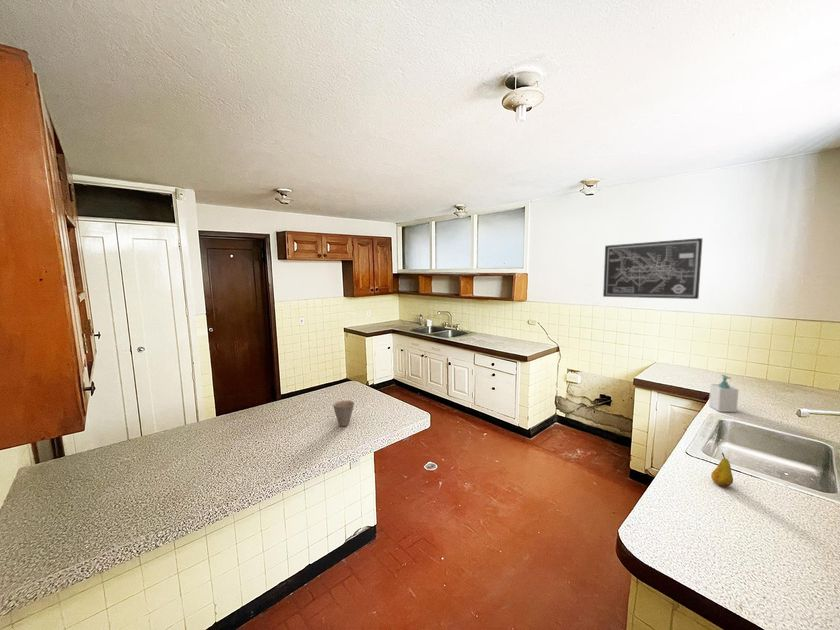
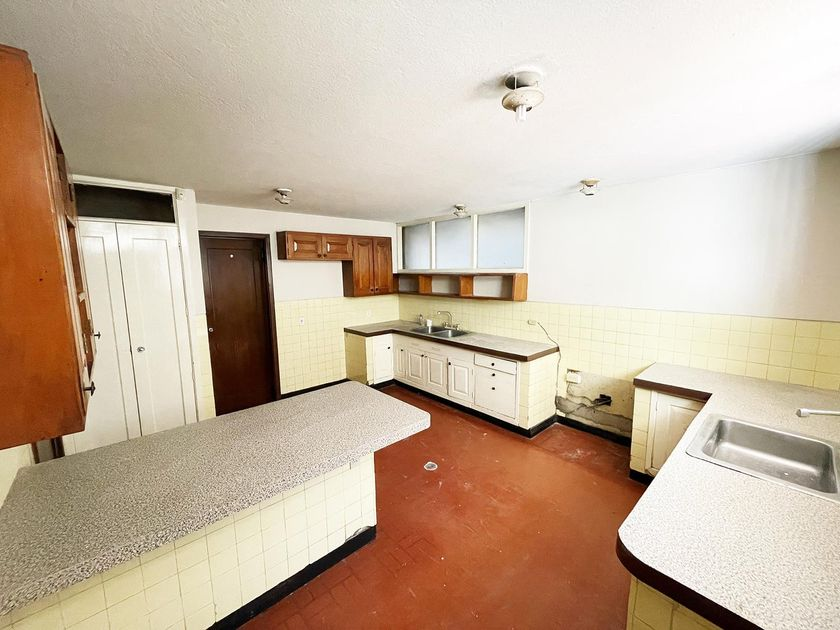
- fruit [710,452,734,487]
- soap bottle [708,374,739,413]
- cup [332,400,355,427]
- wall art [602,237,703,300]
